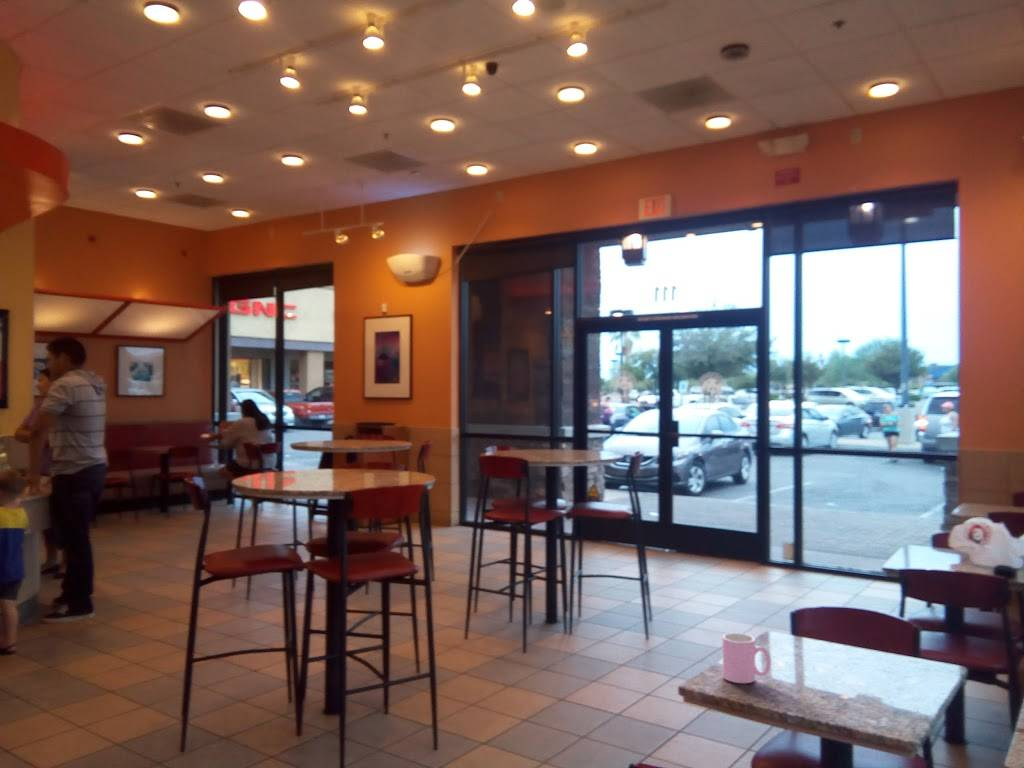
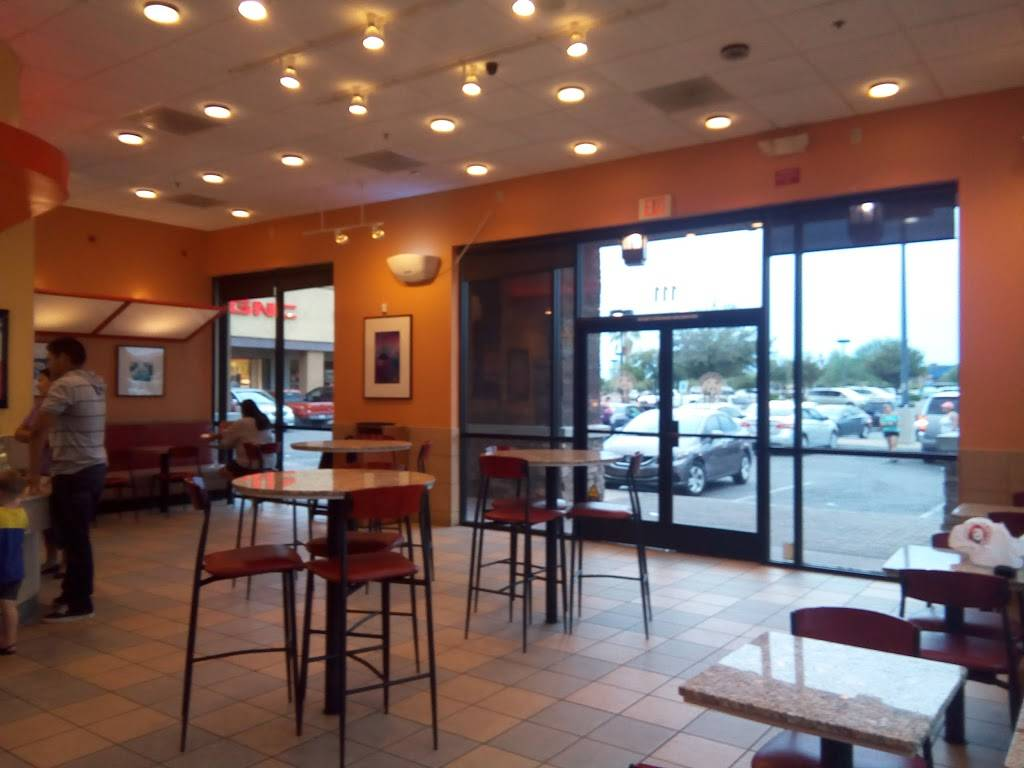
- cup [722,632,772,684]
